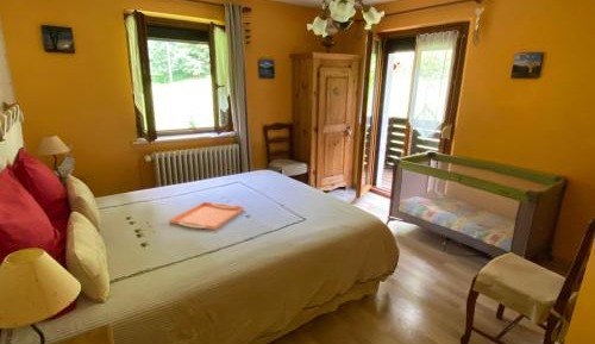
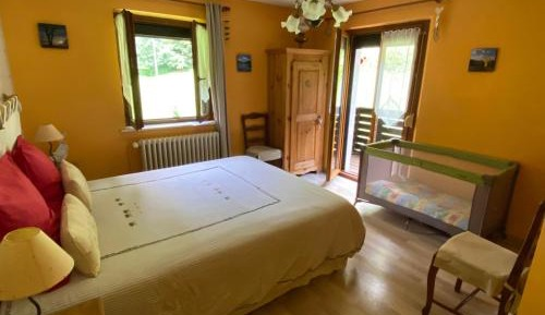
- serving tray [169,201,245,231]
